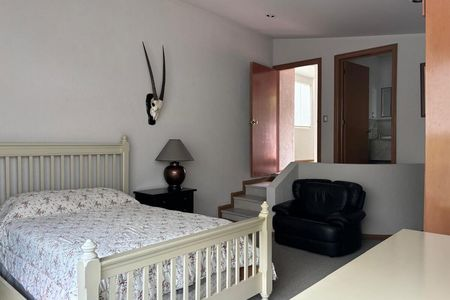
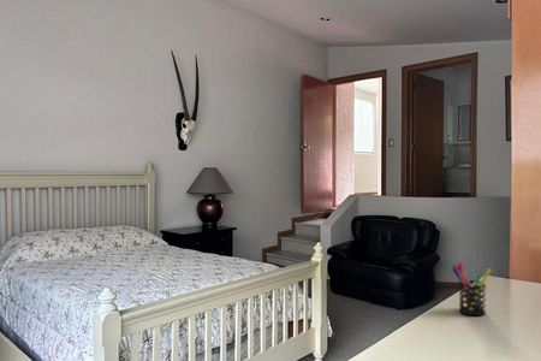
+ pen holder [451,261,493,316]
